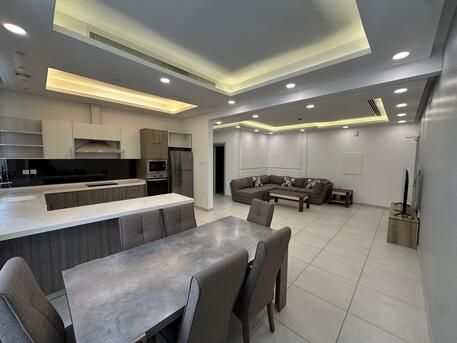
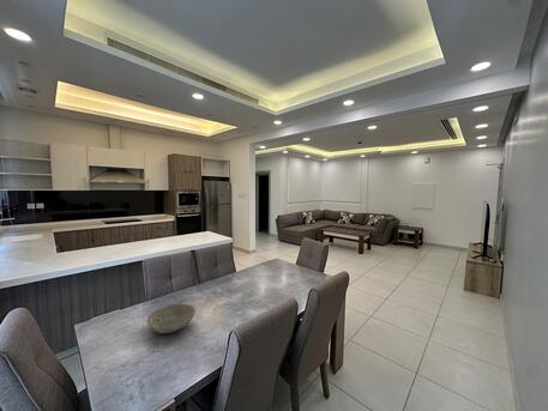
+ bowl [146,303,197,334]
